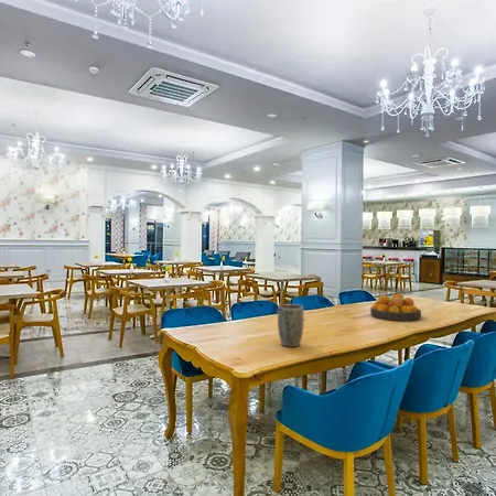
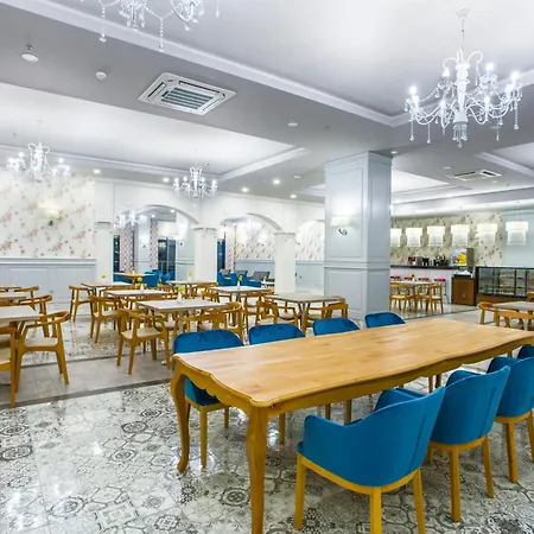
- fruit bowl [369,293,422,322]
- plant pot [277,303,305,348]
